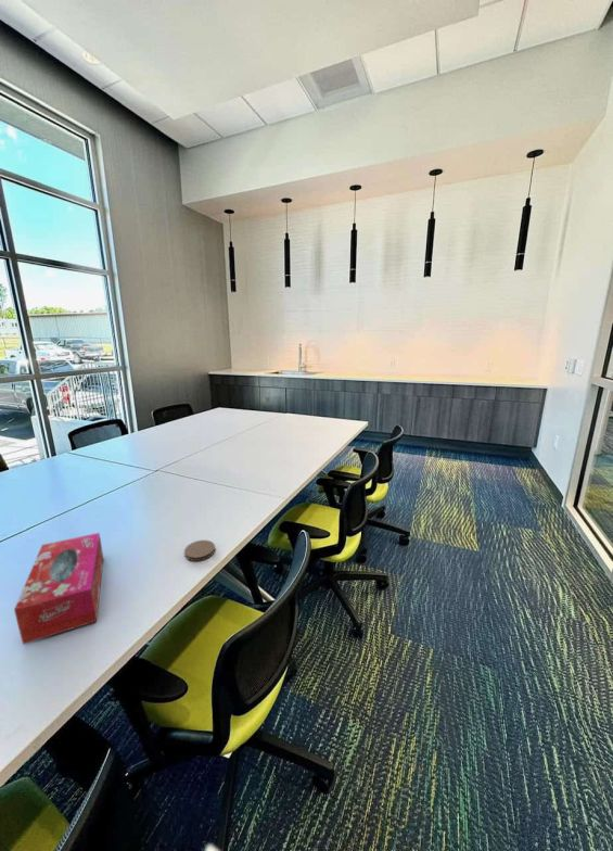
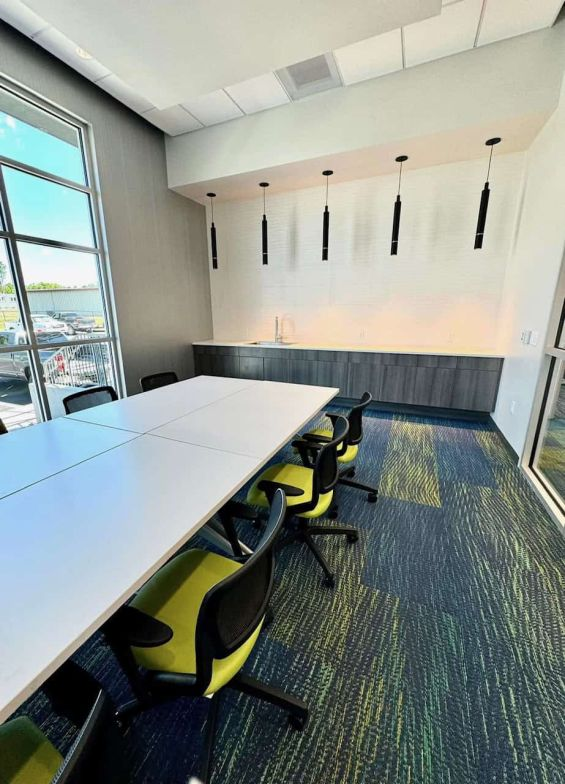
- tissue box [13,532,104,646]
- coaster [183,539,216,562]
